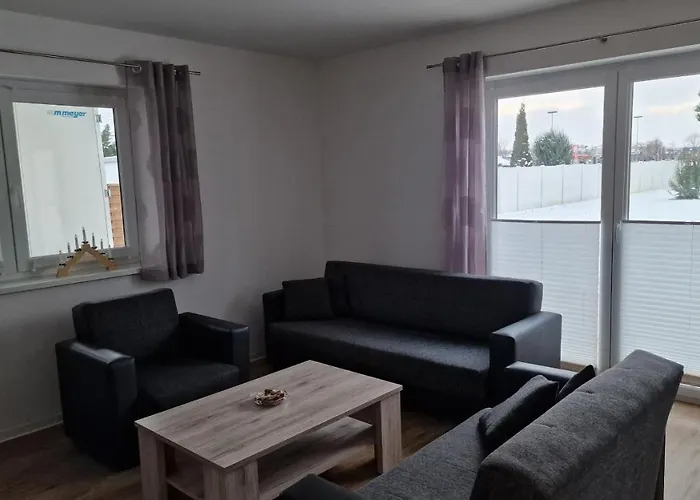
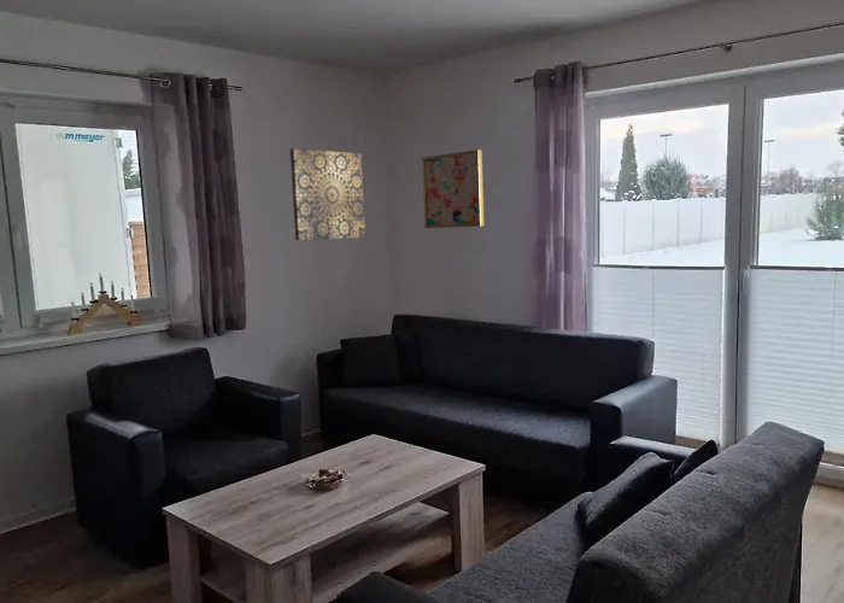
+ wall art [421,148,485,229]
+ wall art [289,147,367,241]
